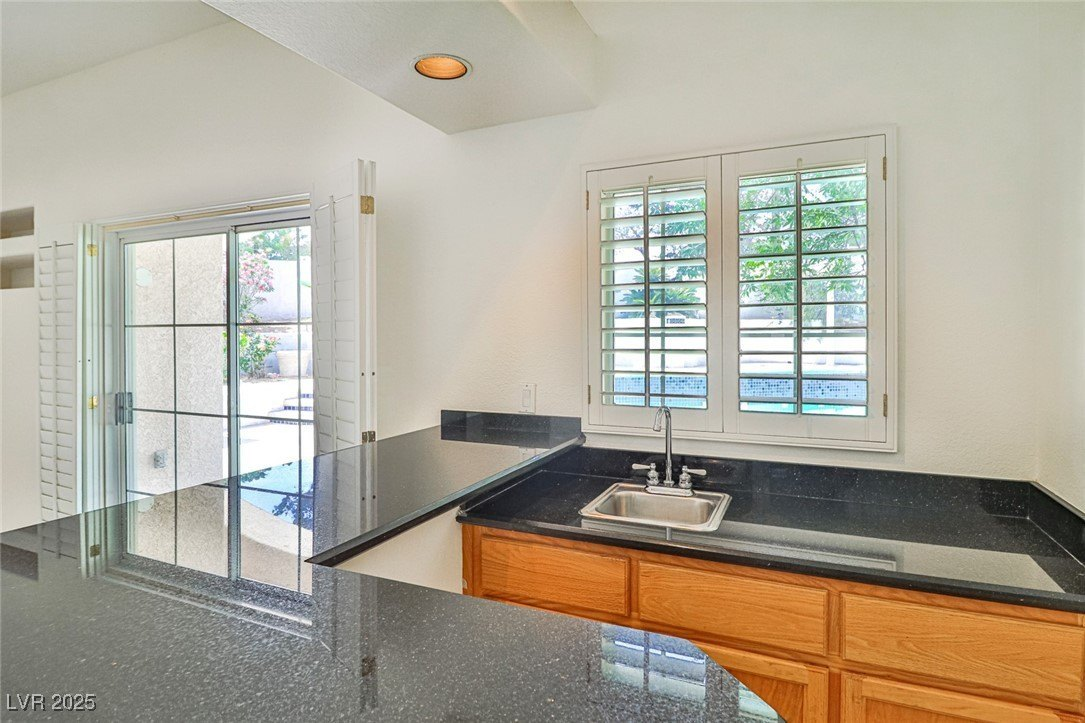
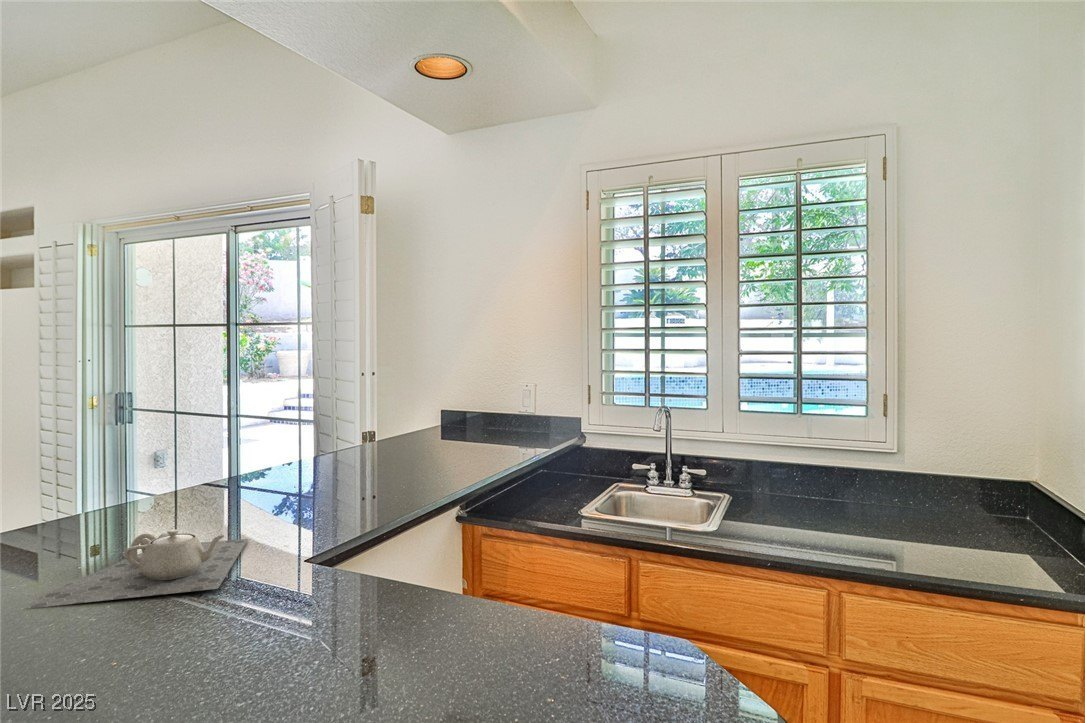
+ teapot [24,529,249,610]
